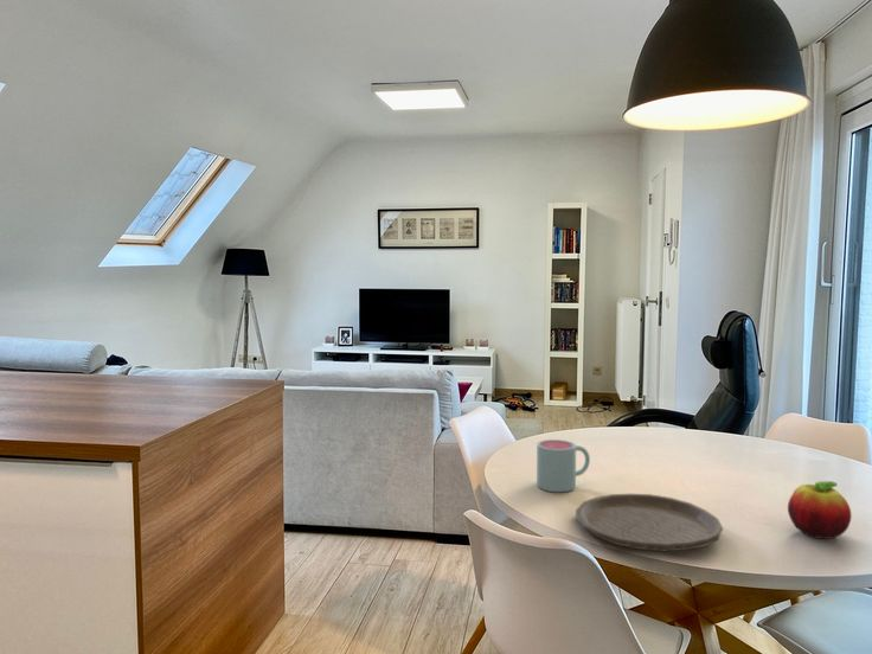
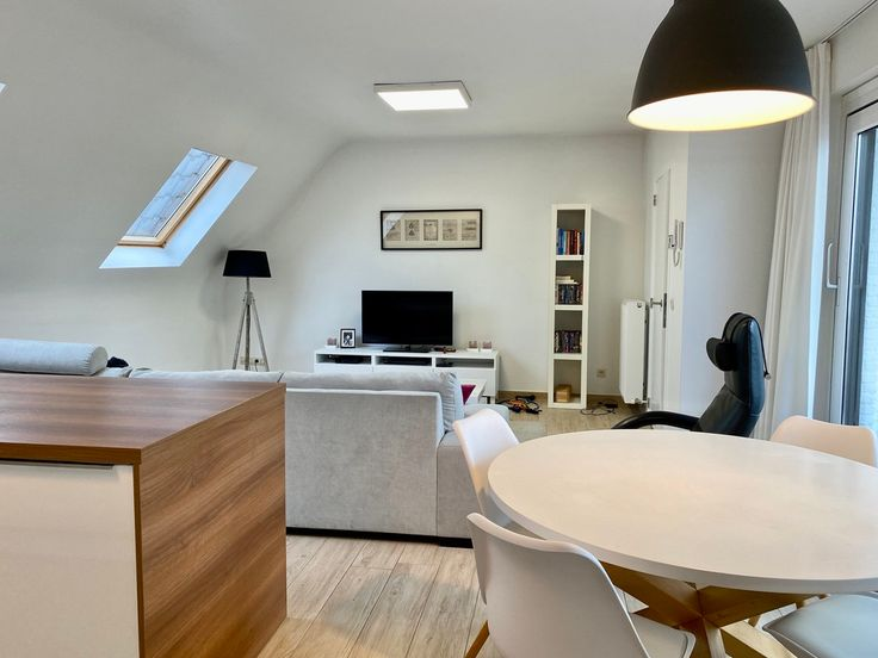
- mug [536,438,591,493]
- plate [575,493,724,553]
- fruit [787,480,853,540]
